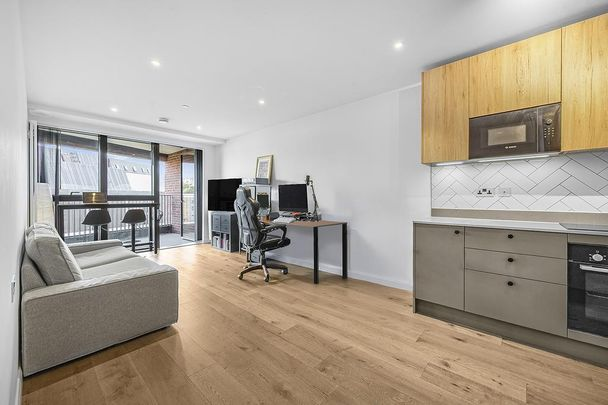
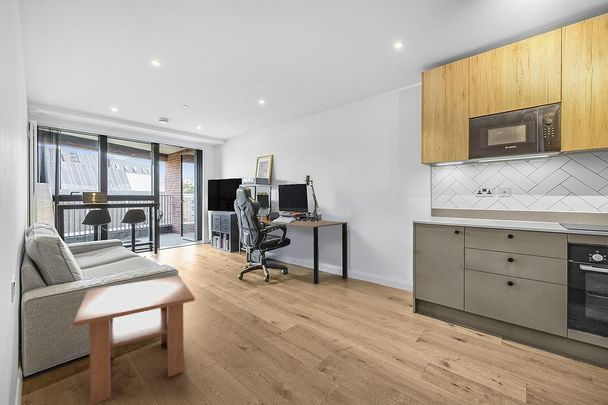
+ coffee table [72,275,196,405]
